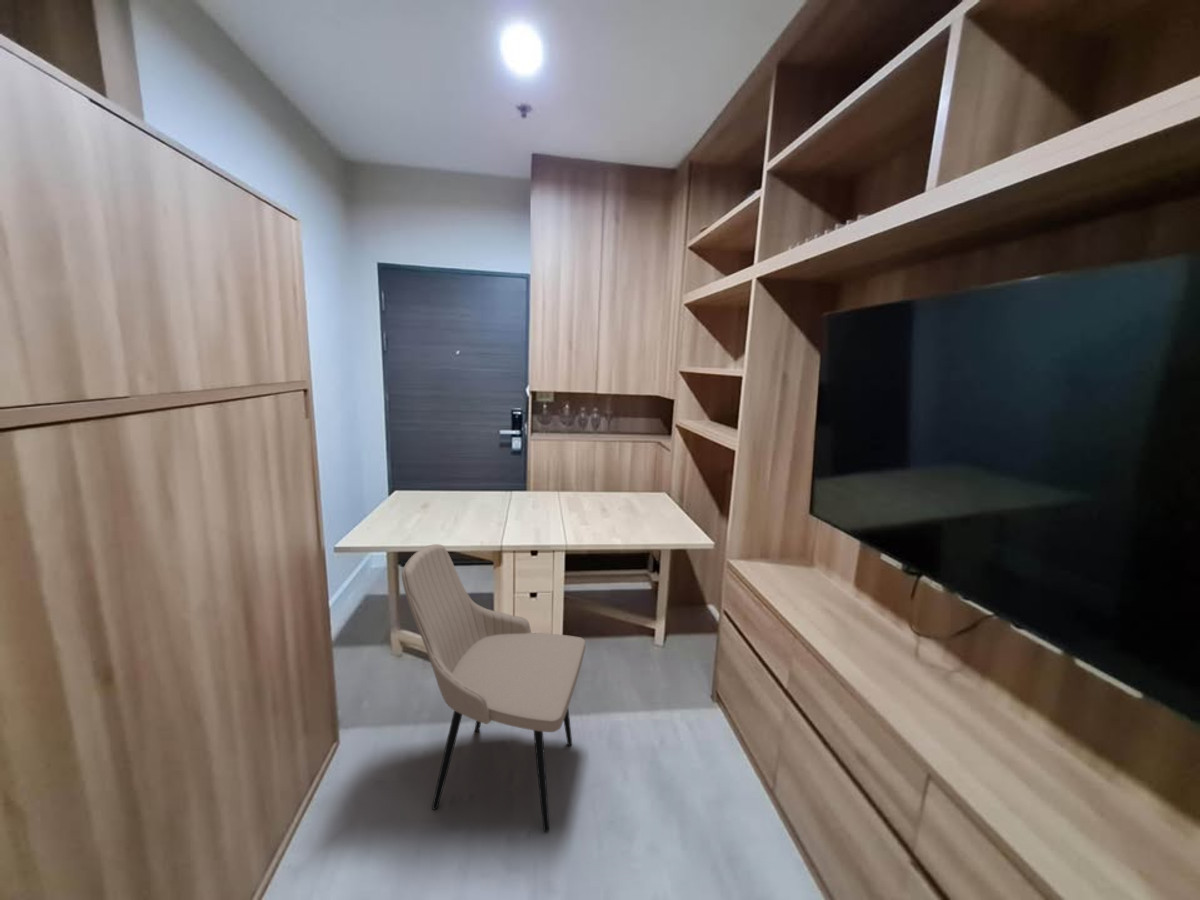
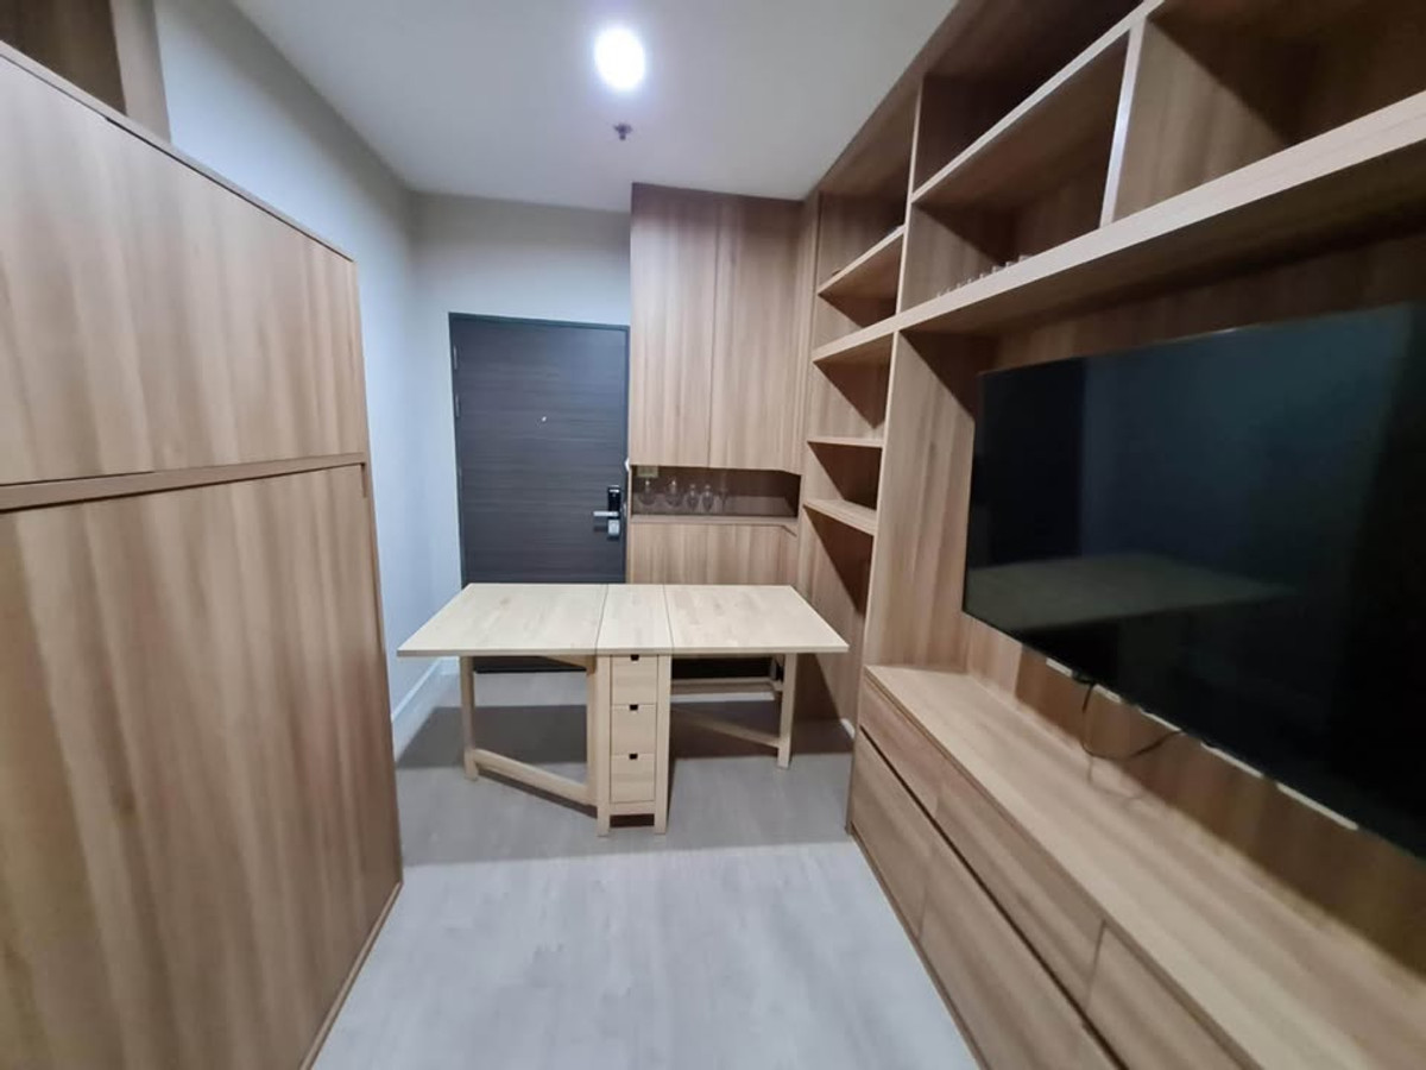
- dining chair [401,543,586,833]
